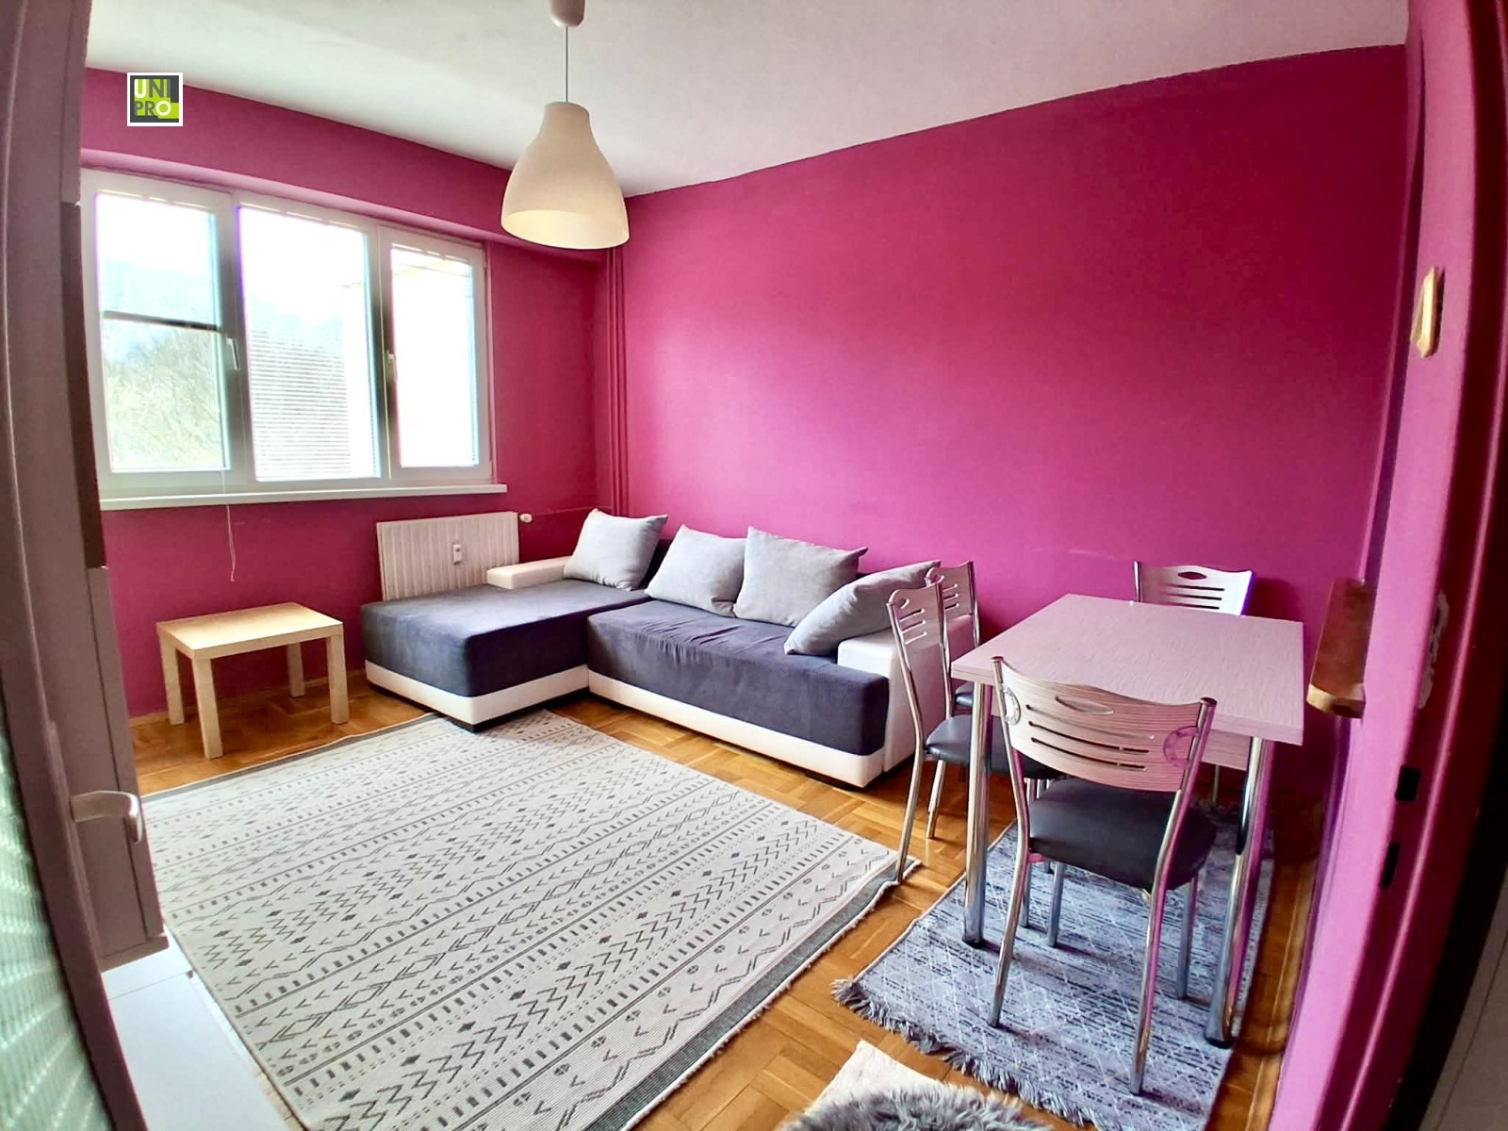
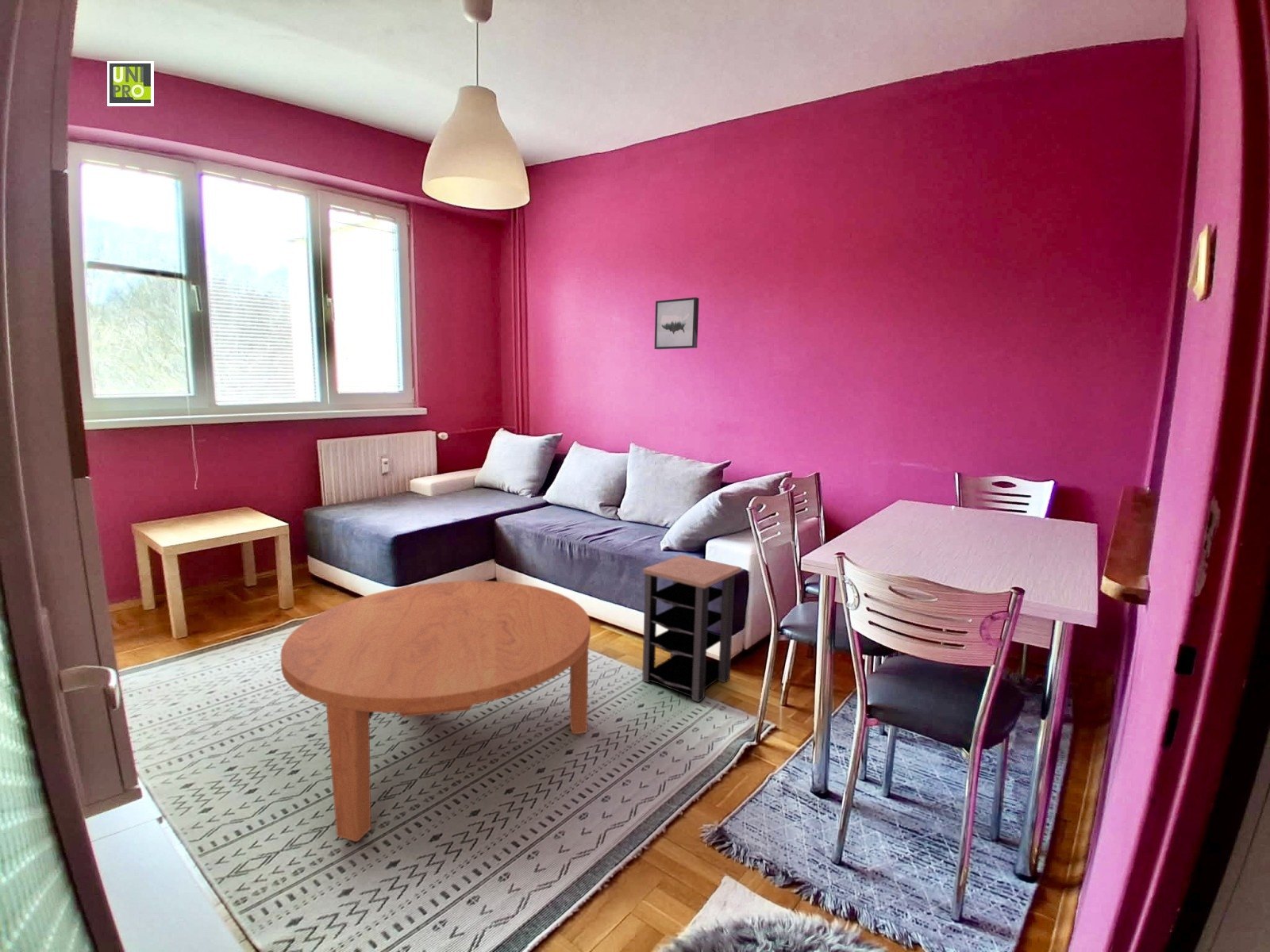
+ wall art [654,297,699,350]
+ coffee table [280,580,591,843]
+ side table [641,554,742,703]
